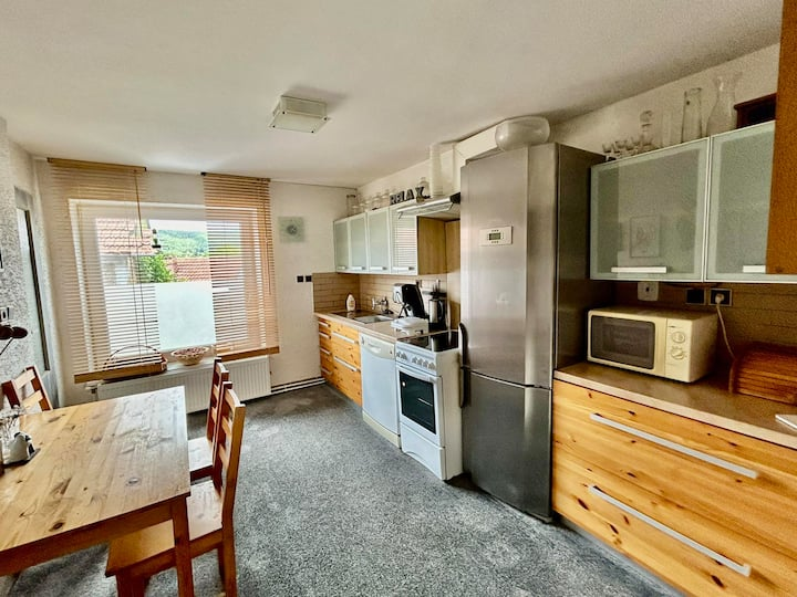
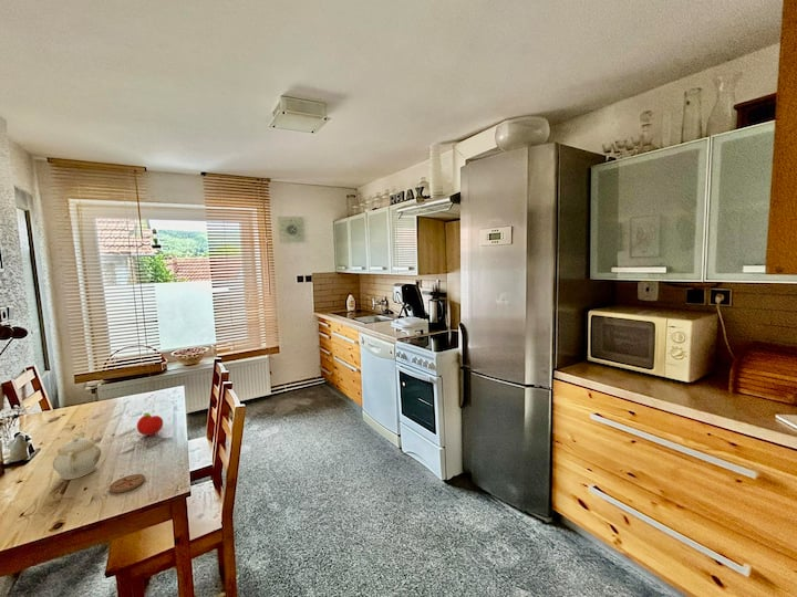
+ teapot [52,431,102,481]
+ fruit [136,411,164,437]
+ coaster [108,473,146,494]
